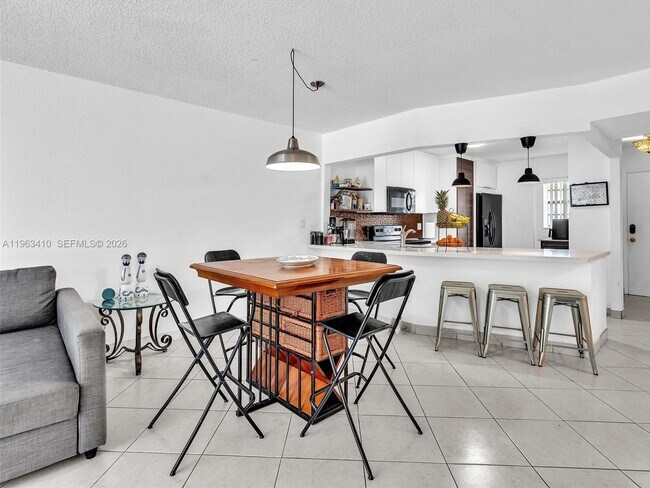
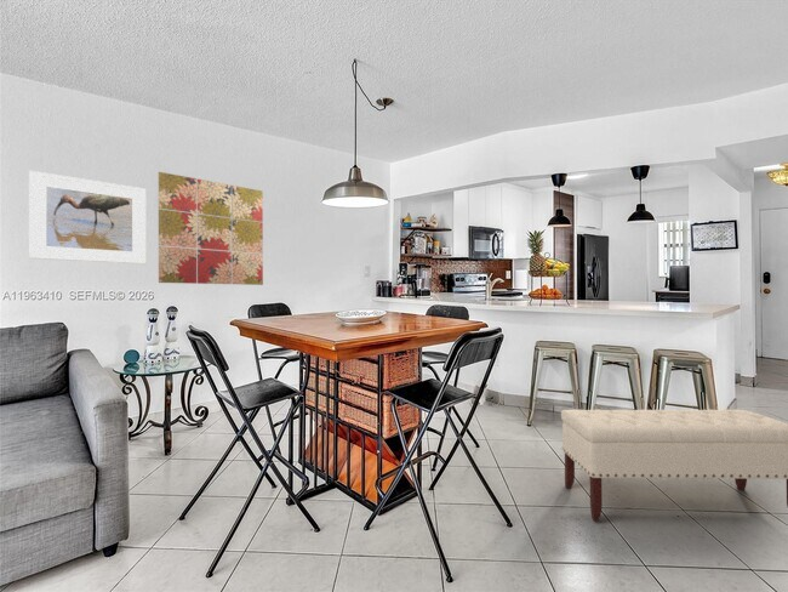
+ wall art [158,171,264,286]
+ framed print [28,170,147,266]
+ bench [560,409,788,523]
